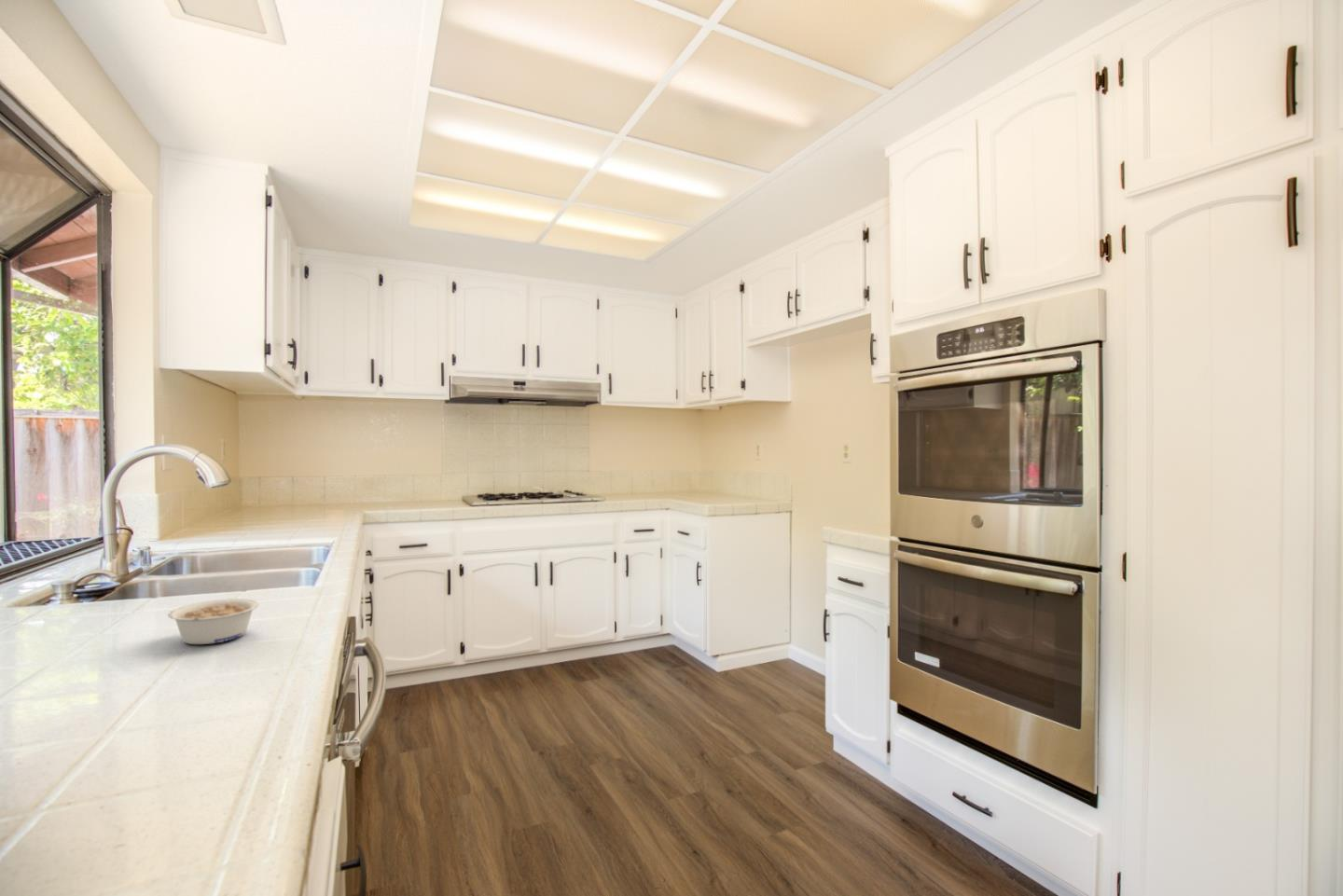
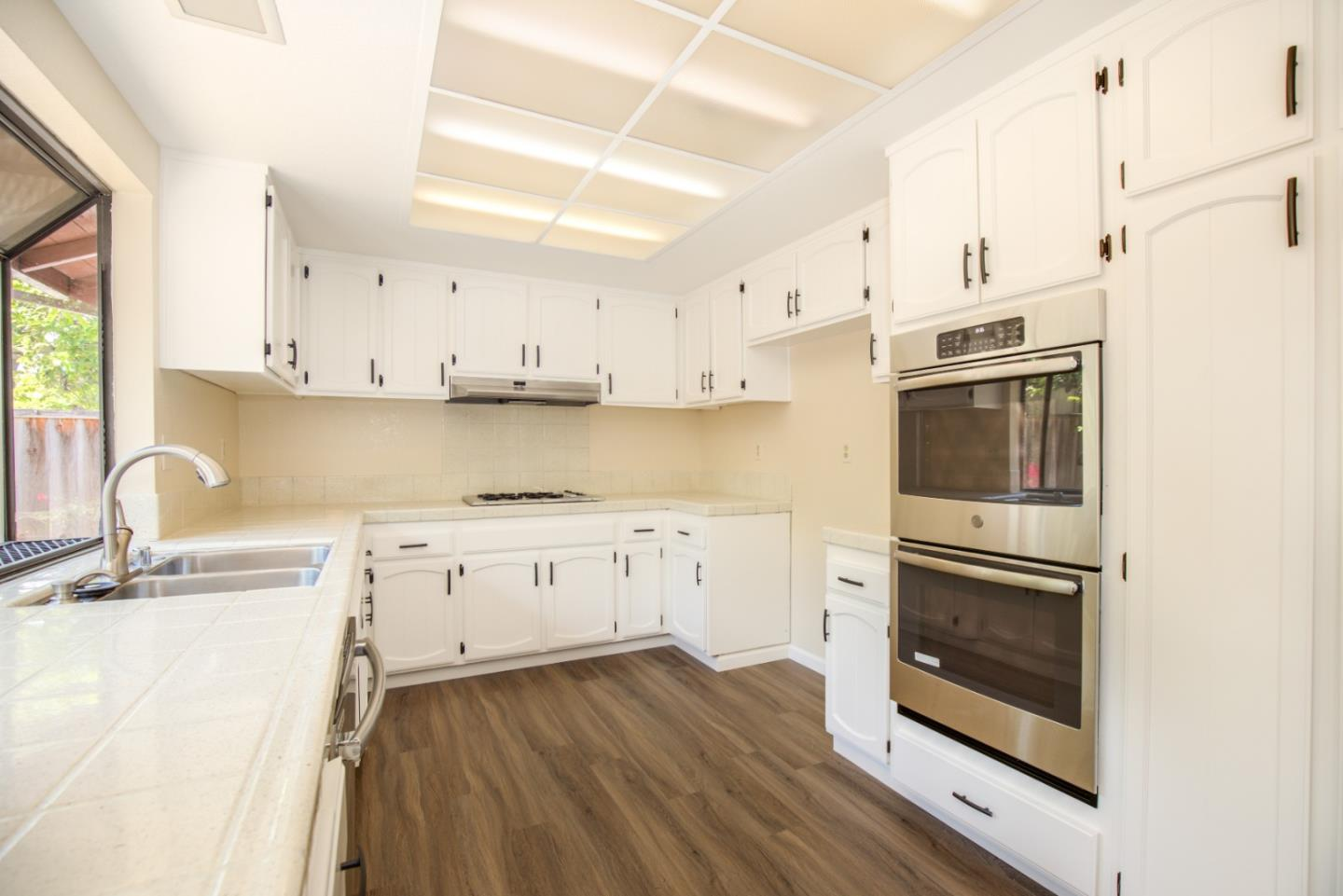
- legume [167,598,260,645]
